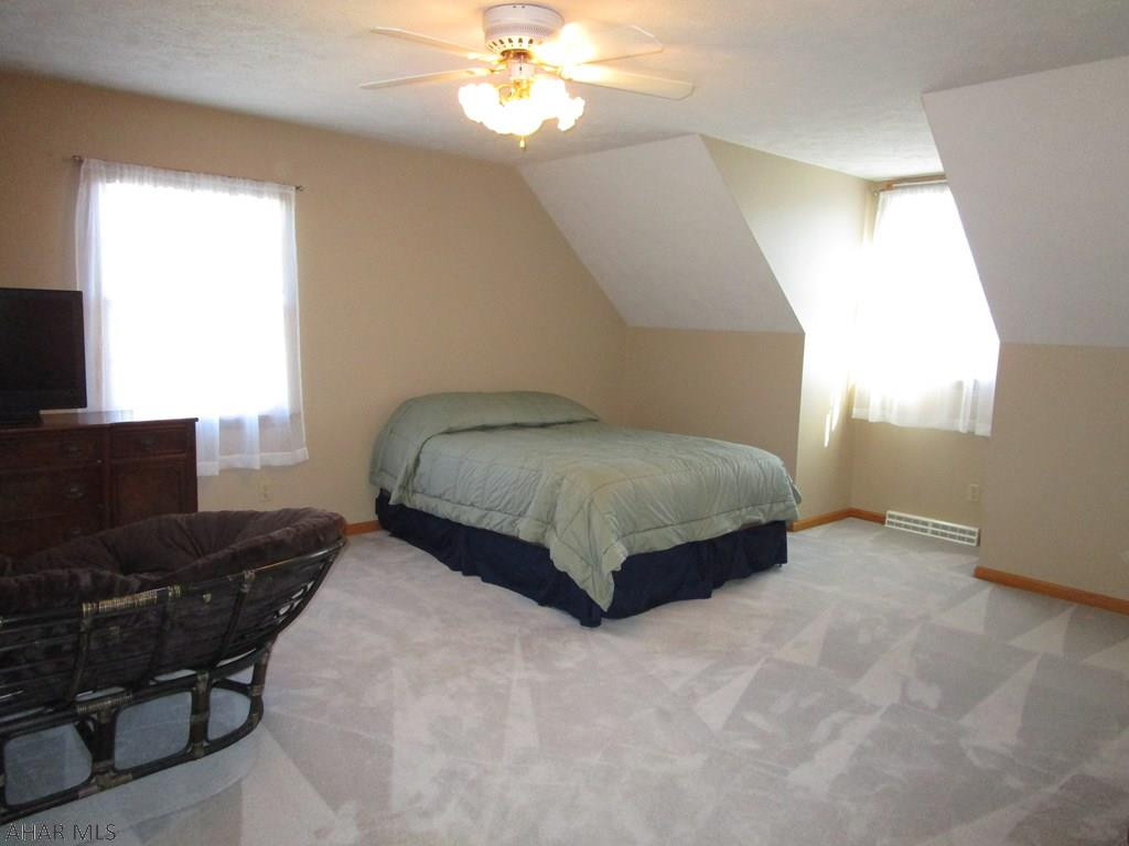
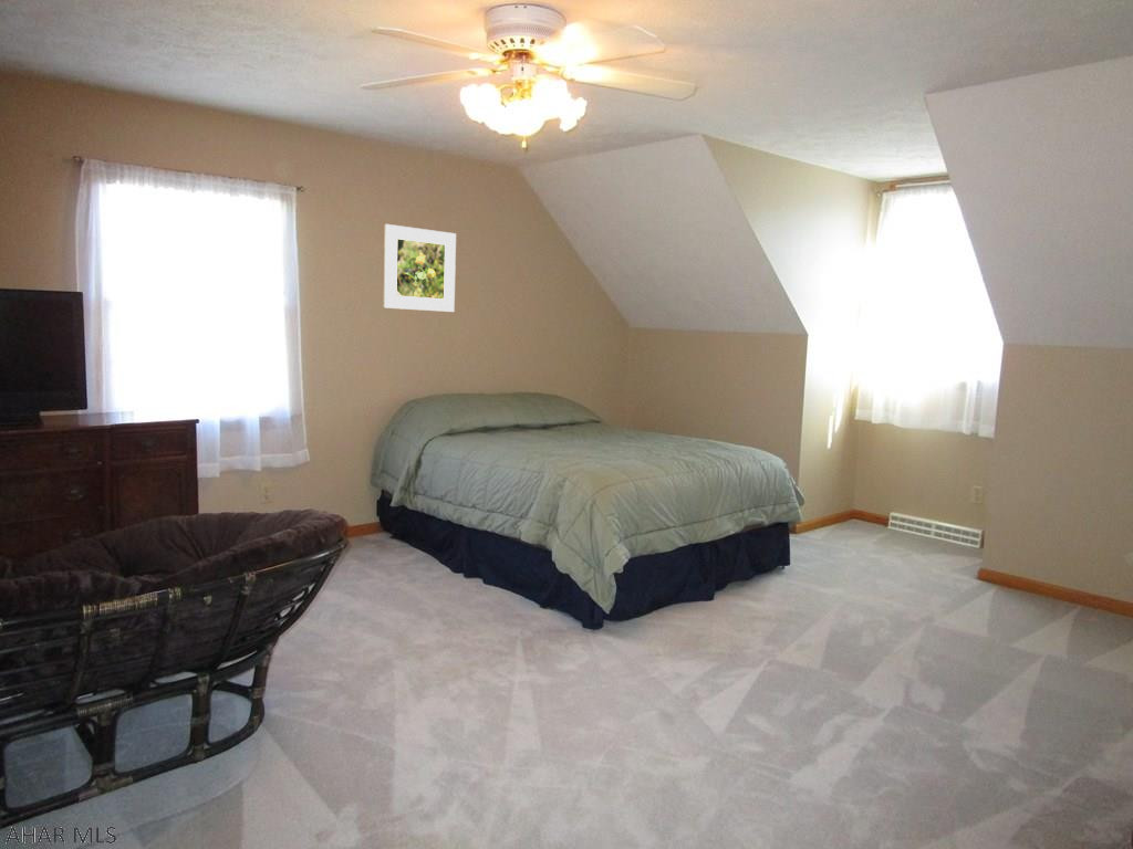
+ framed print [383,223,457,313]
